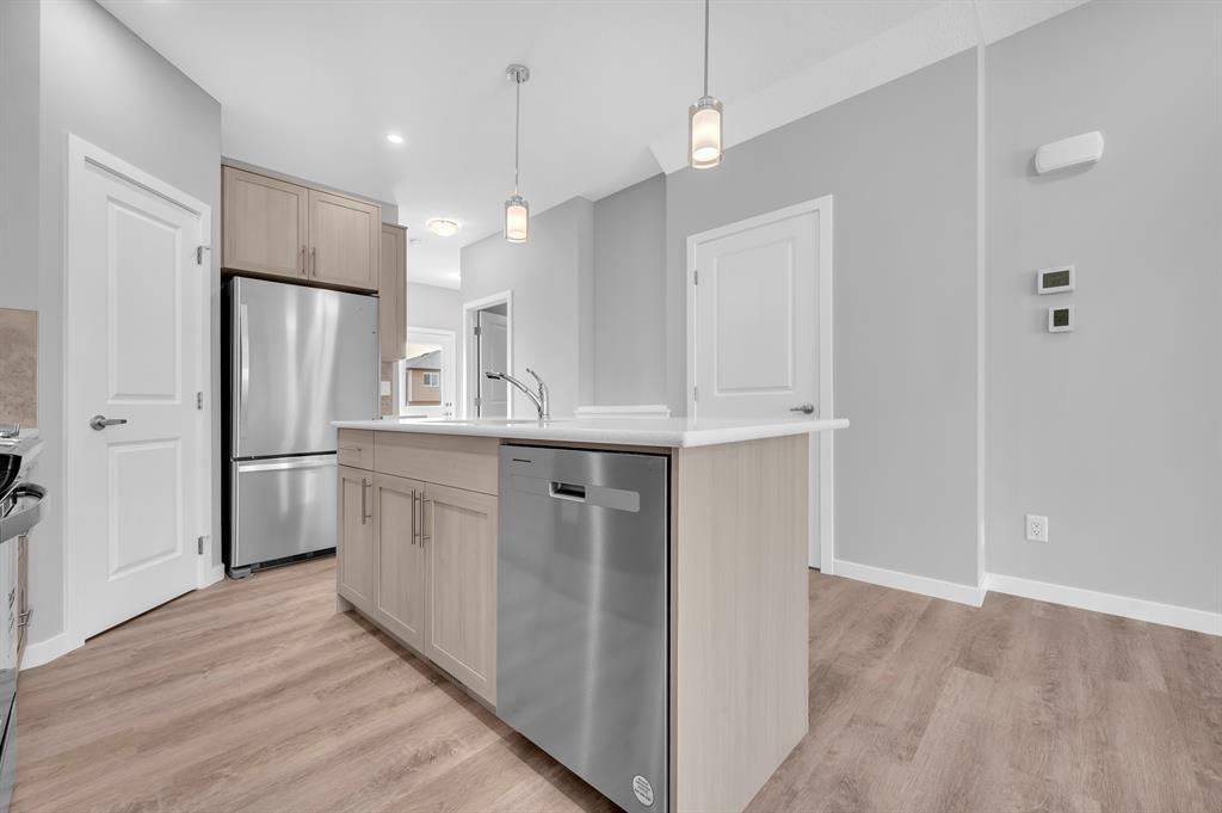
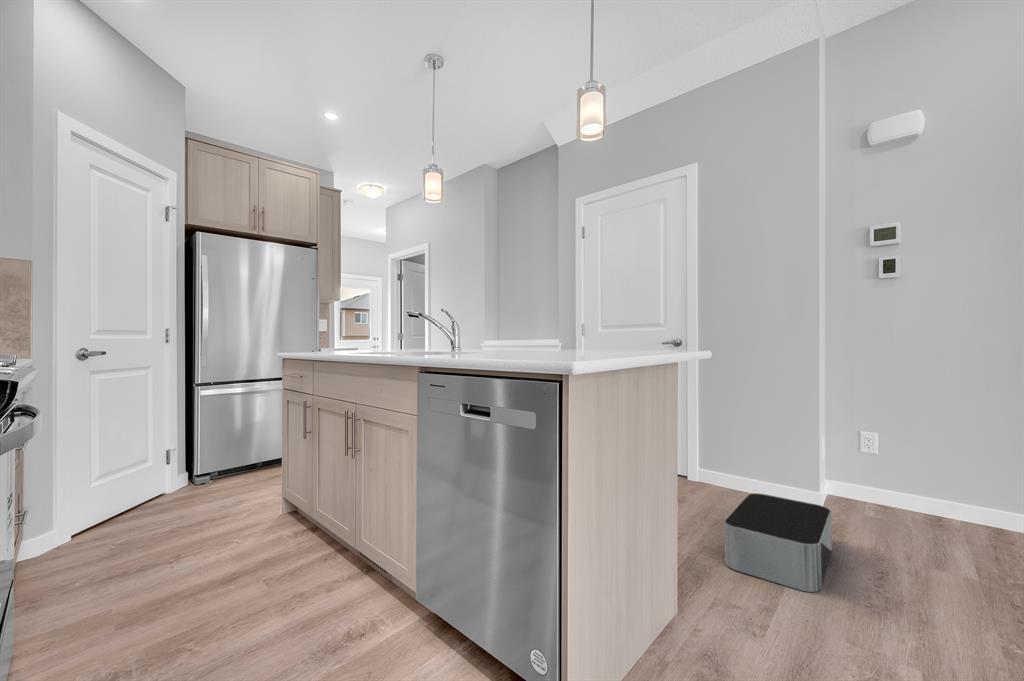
+ storage bin [723,492,833,593]
